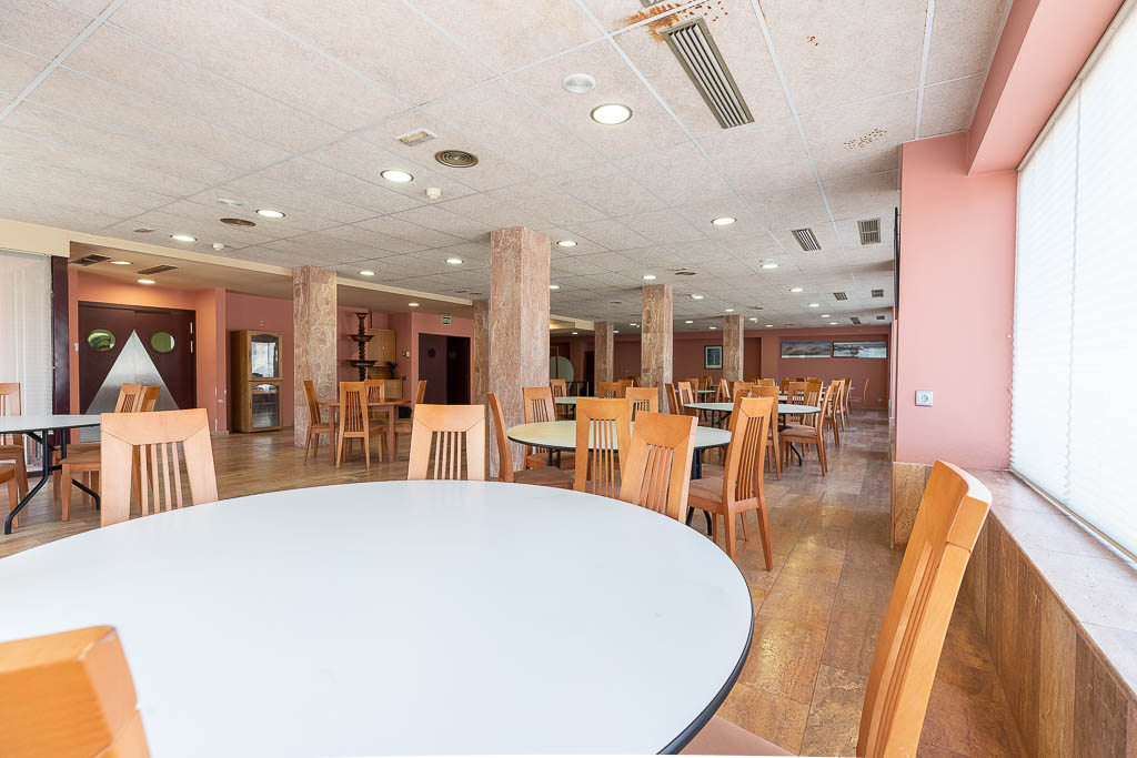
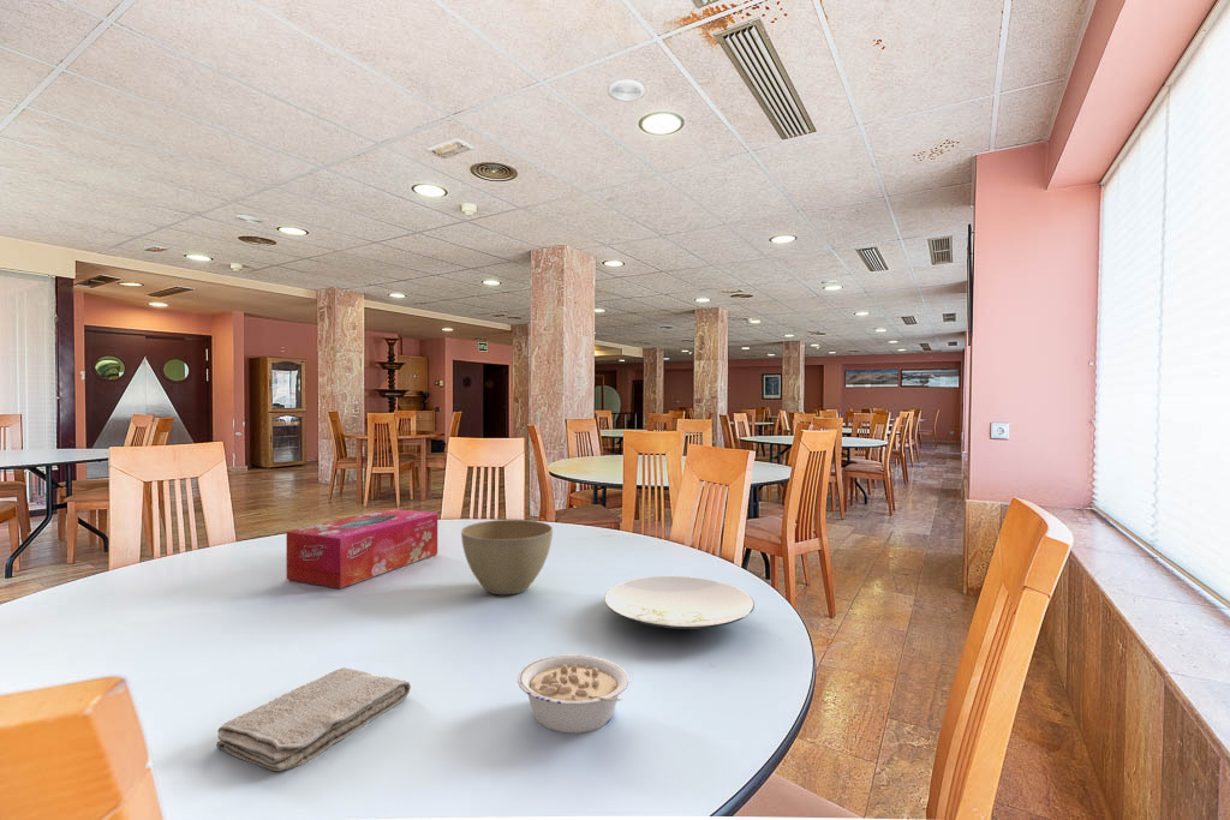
+ plate [603,575,756,630]
+ legume [517,653,631,735]
+ tissue box [286,508,438,589]
+ flower pot [460,519,554,595]
+ washcloth [215,666,412,772]
